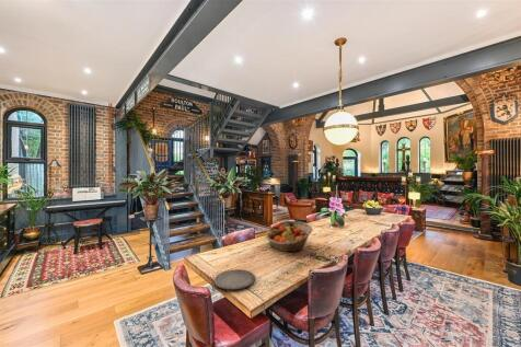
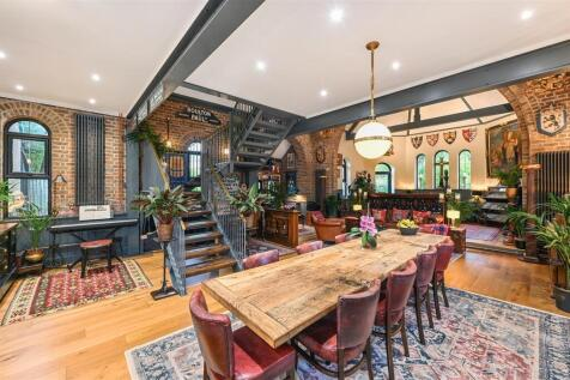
- fruit basket [265,220,313,253]
- plate [213,268,256,290]
